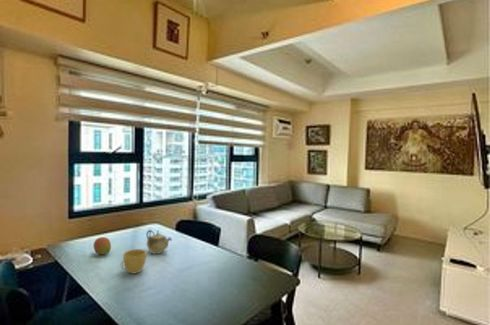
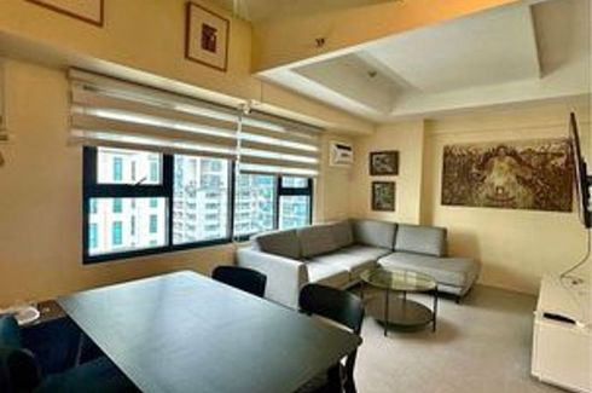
- teapot [145,229,173,255]
- cup [120,248,148,275]
- fruit [92,236,112,256]
